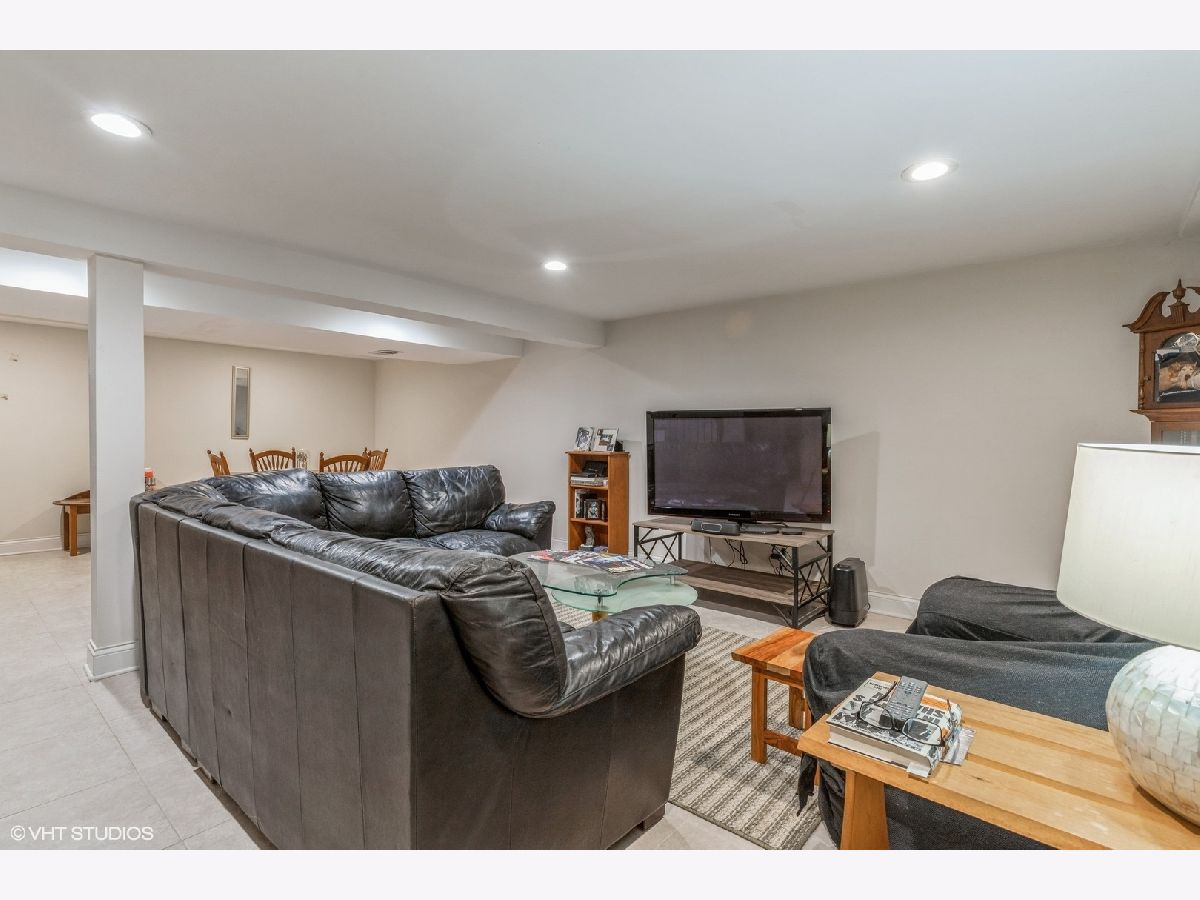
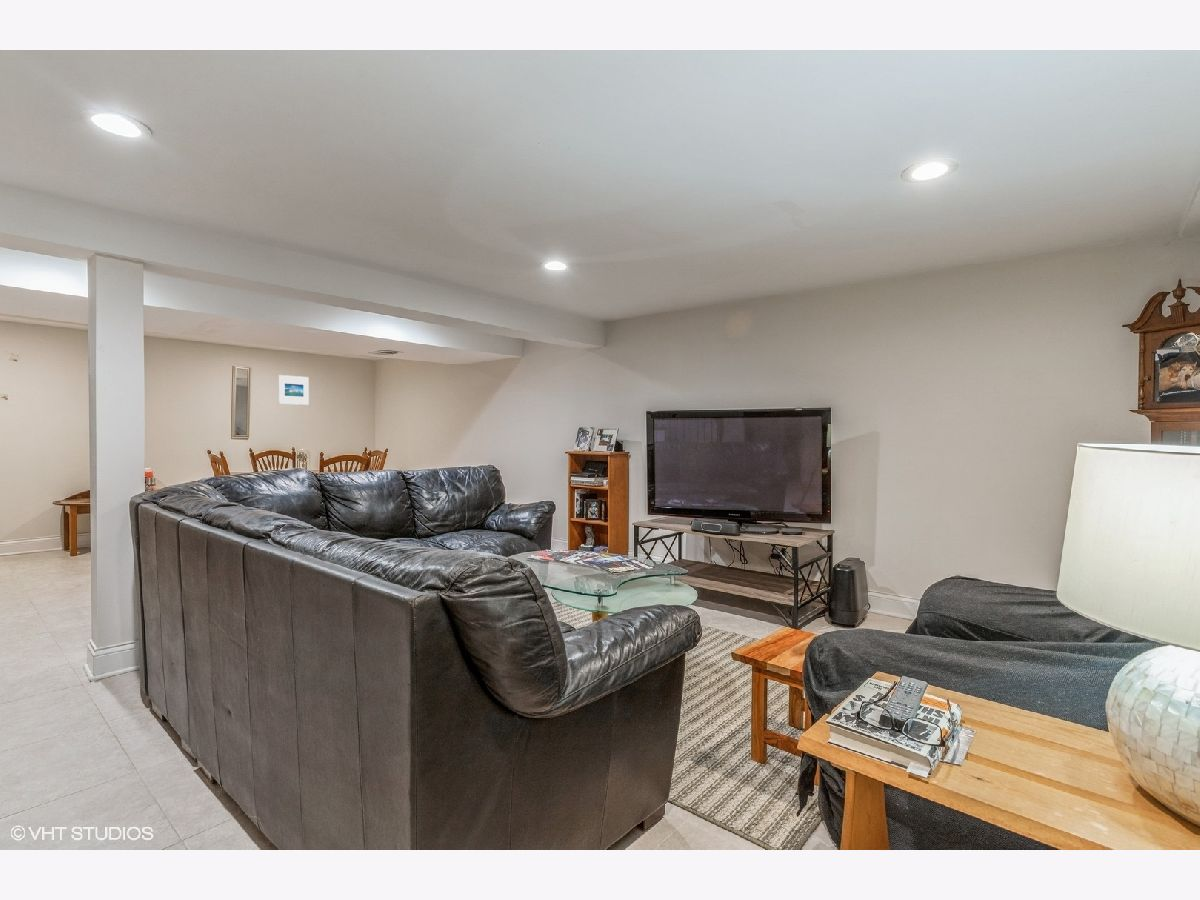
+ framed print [278,374,310,406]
